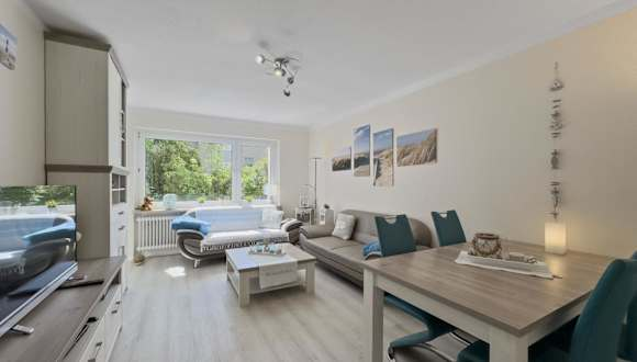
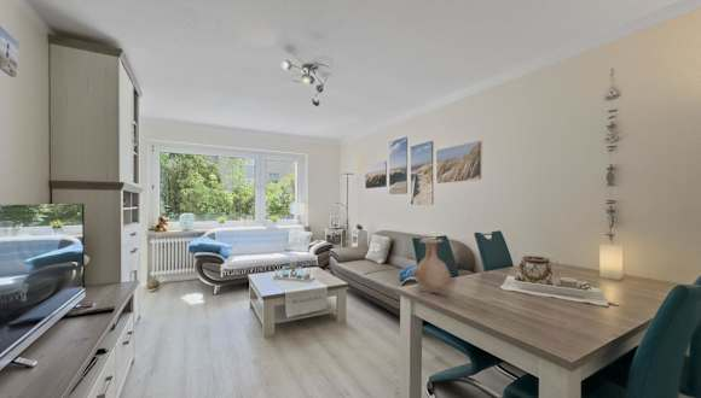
+ vase [412,236,452,294]
